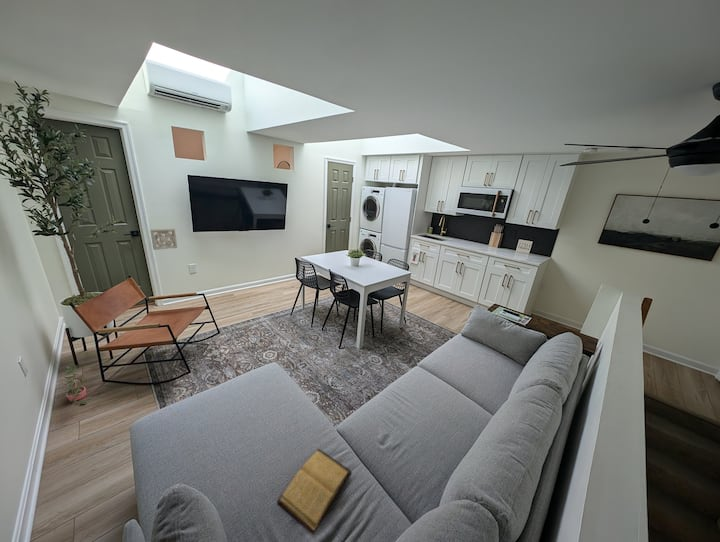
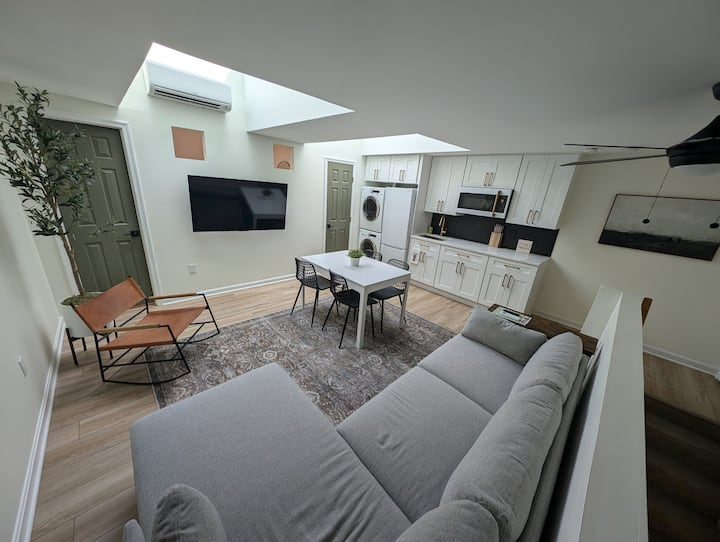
- book [276,448,352,535]
- potted plant [57,364,88,406]
- wall ornament [149,228,178,251]
